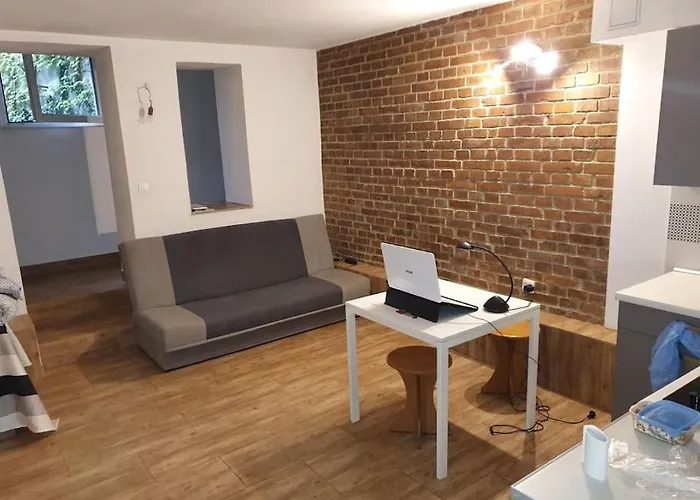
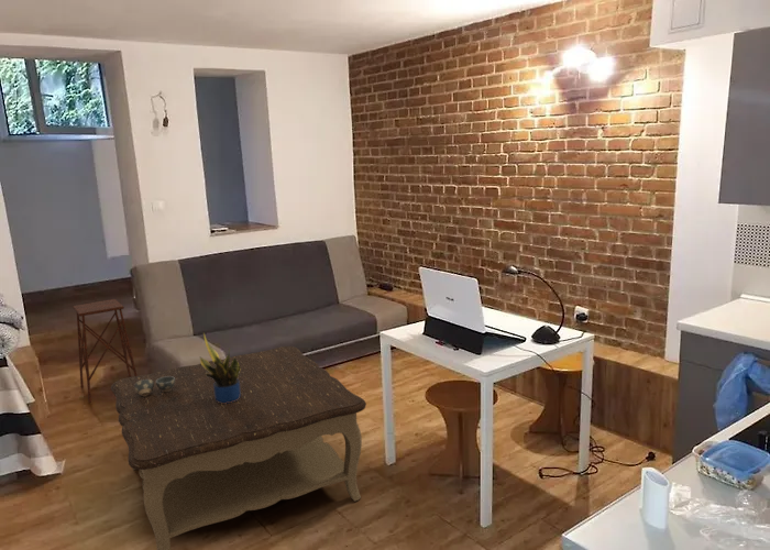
+ coffee table [110,345,367,550]
+ potted plant [199,331,241,404]
+ side table [72,298,139,404]
+ ceramic bowl [134,376,175,396]
